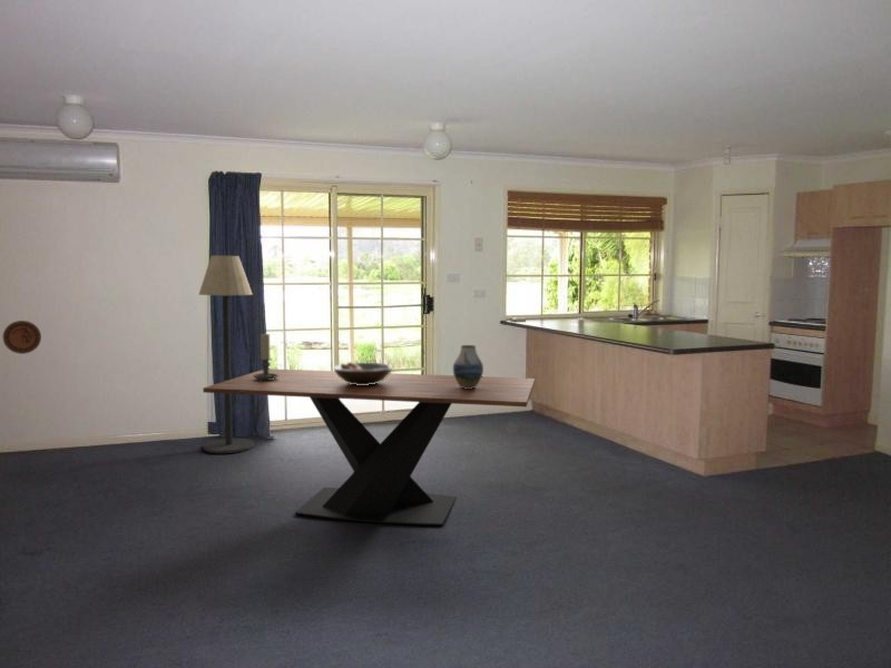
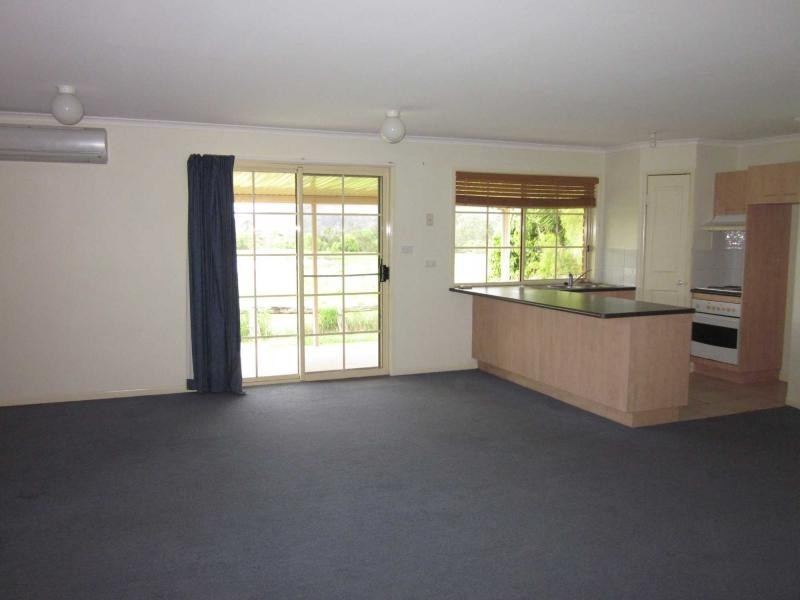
- candle holder [253,333,278,381]
- floor lamp [197,255,255,454]
- dining table [202,367,536,527]
- decorative plate [2,320,42,355]
- vase [452,344,484,389]
- fruit bowl [332,361,394,385]
